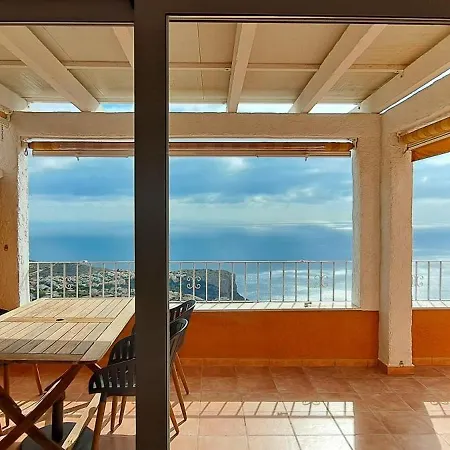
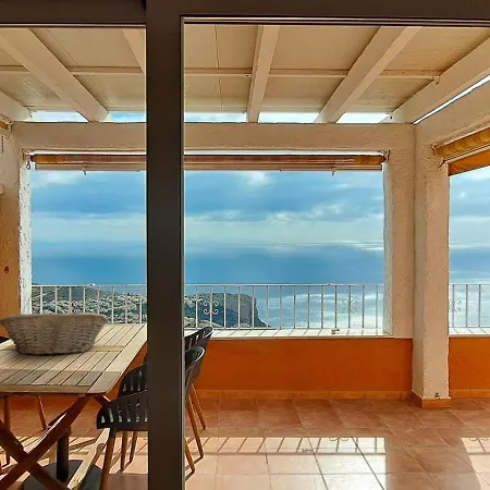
+ fruit basket [0,310,109,356]
